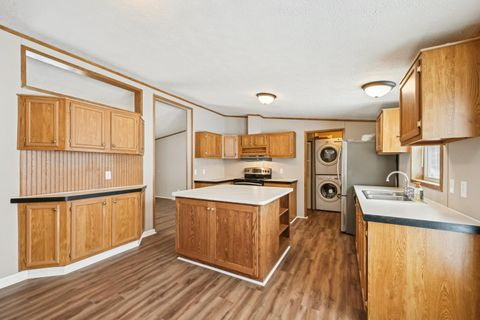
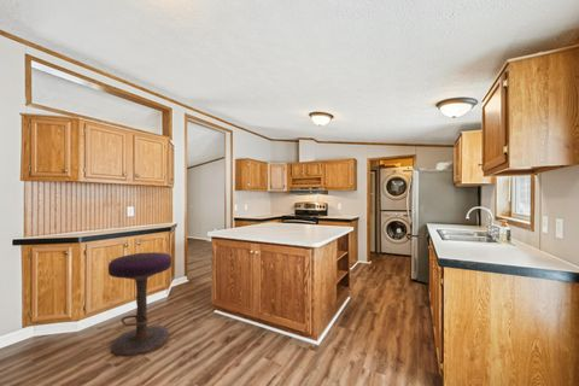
+ stool [107,251,172,357]
